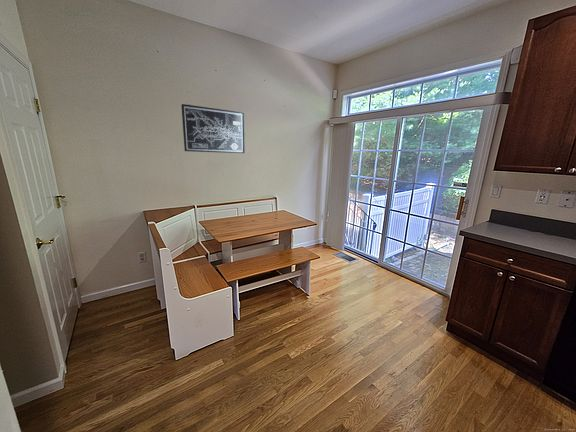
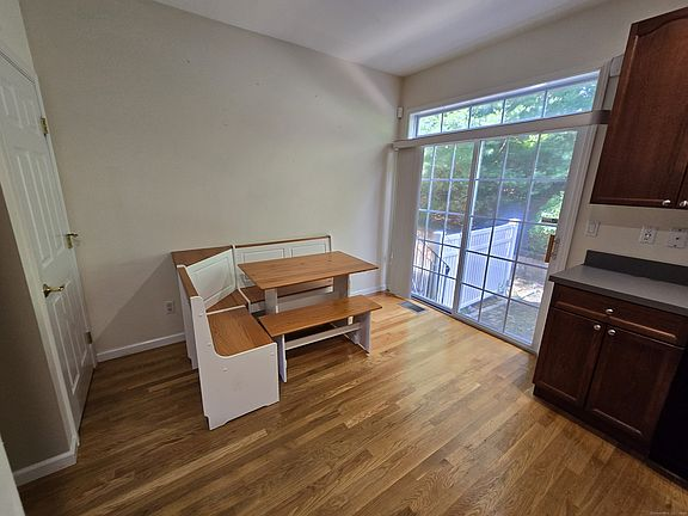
- wall art [180,103,246,154]
